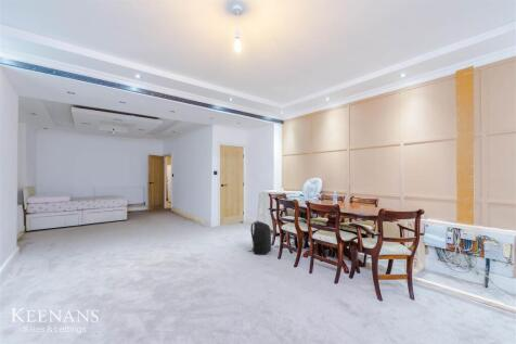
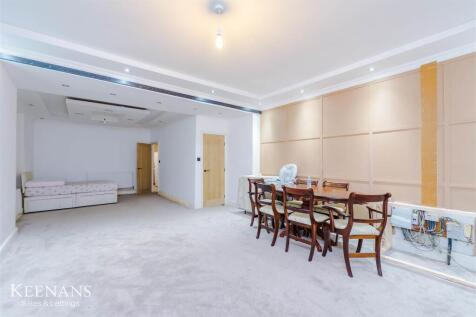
- backpack [247,220,272,256]
